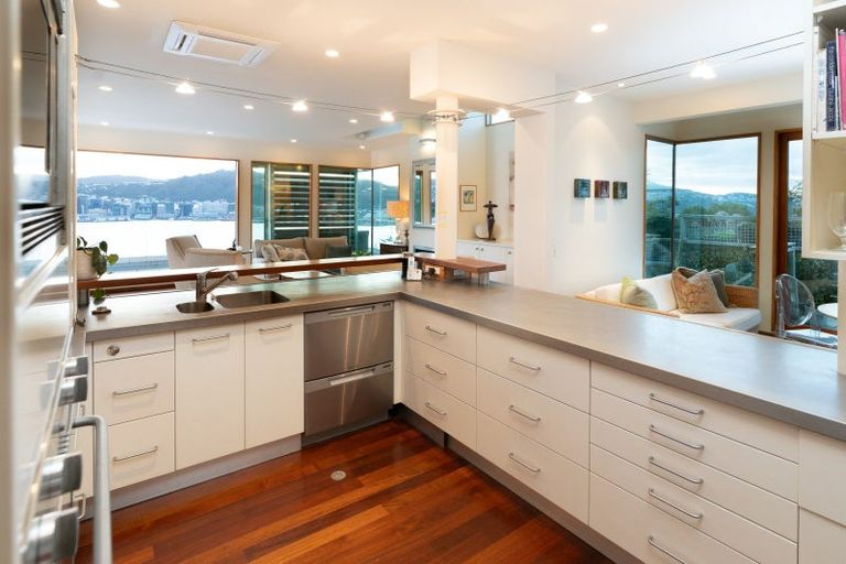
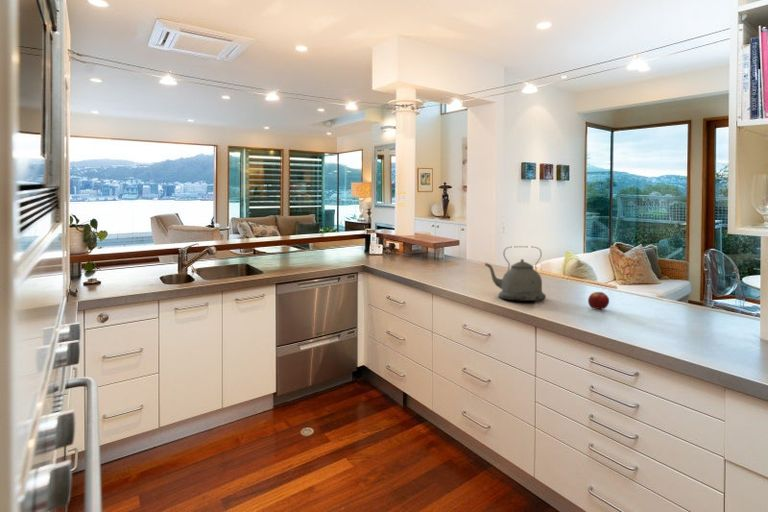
+ fruit [587,291,610,311]
+ kettle [484,245,547,302]
